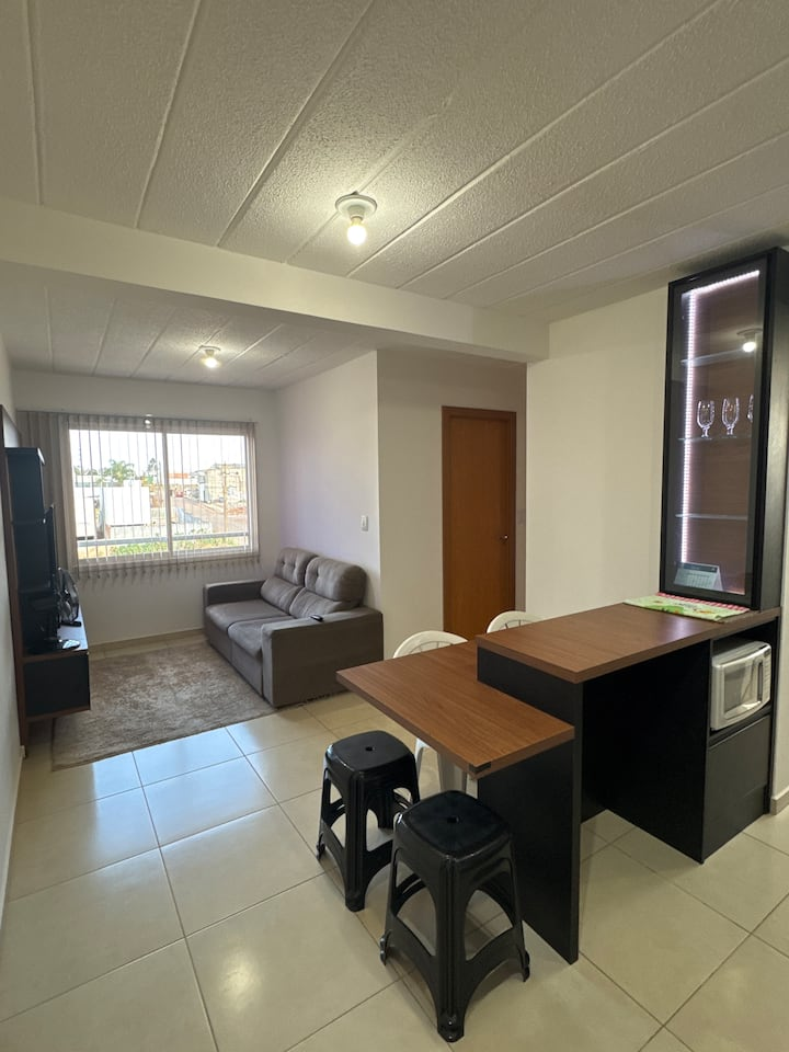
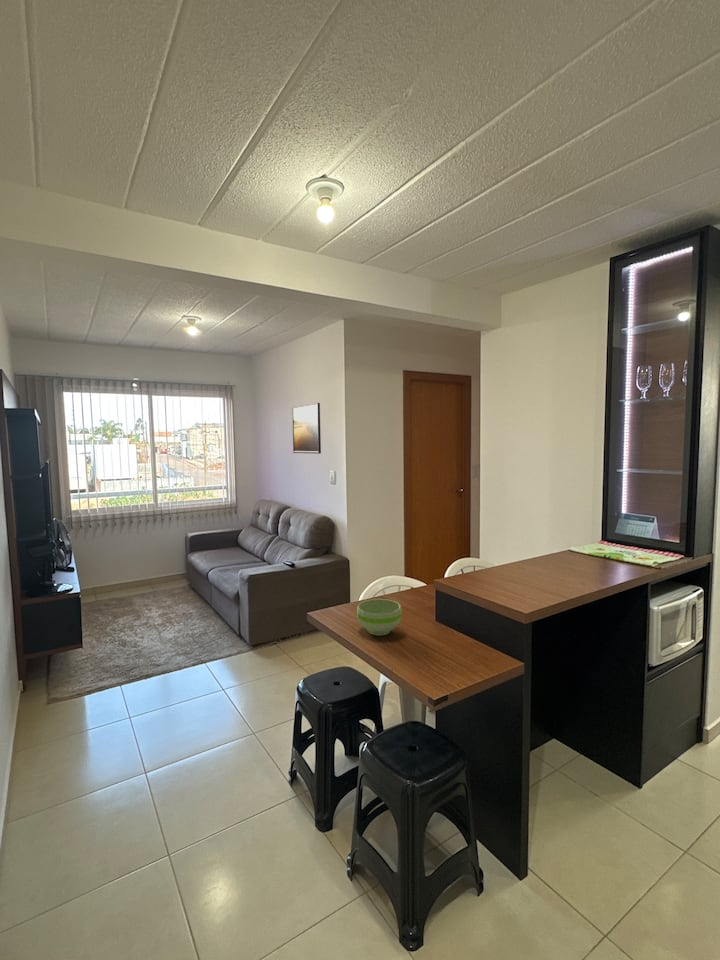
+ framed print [291,402,322,455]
+ bowl [356,598,403,636]
